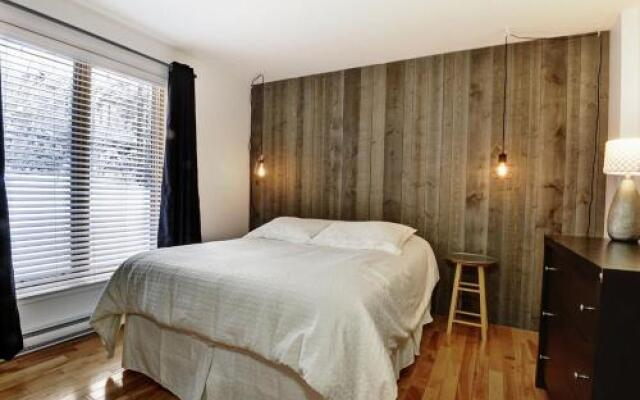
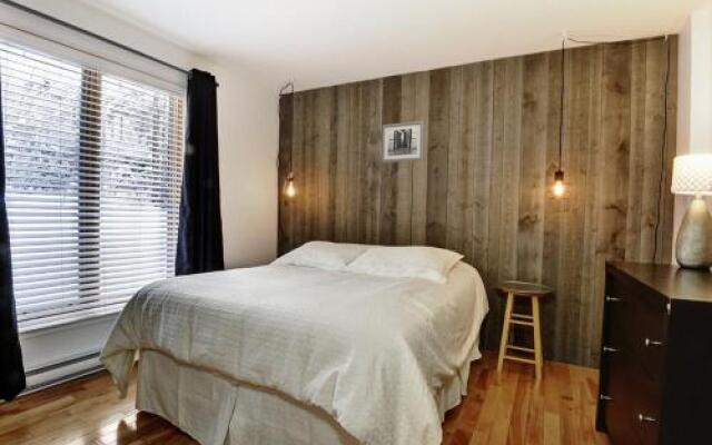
+ wall art [380,120,425,164]
